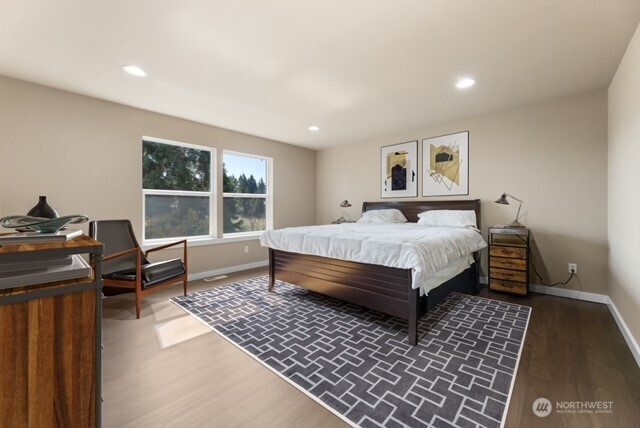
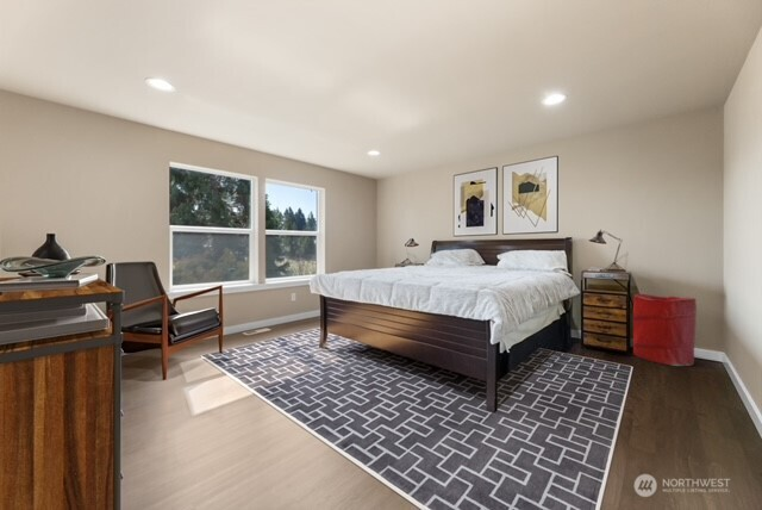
+ laundry hamper [632,293,698,367]
